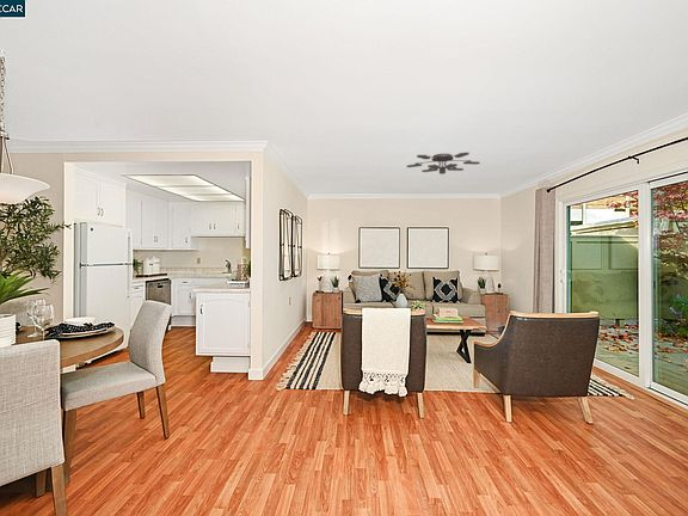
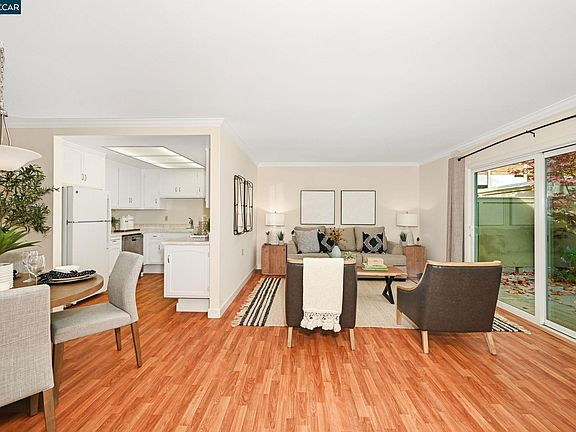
- ceiling fan [406,152,481,176]
